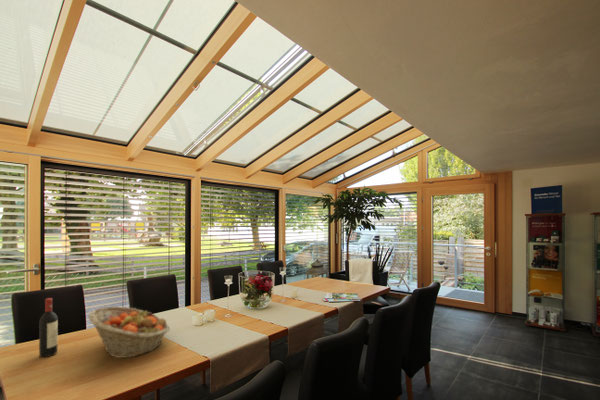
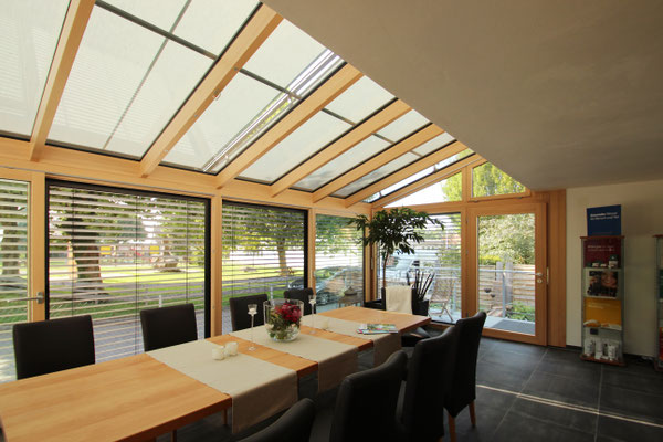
- fruit basket [87,305,171,359]
- wine bottle [38,297,59,358]
